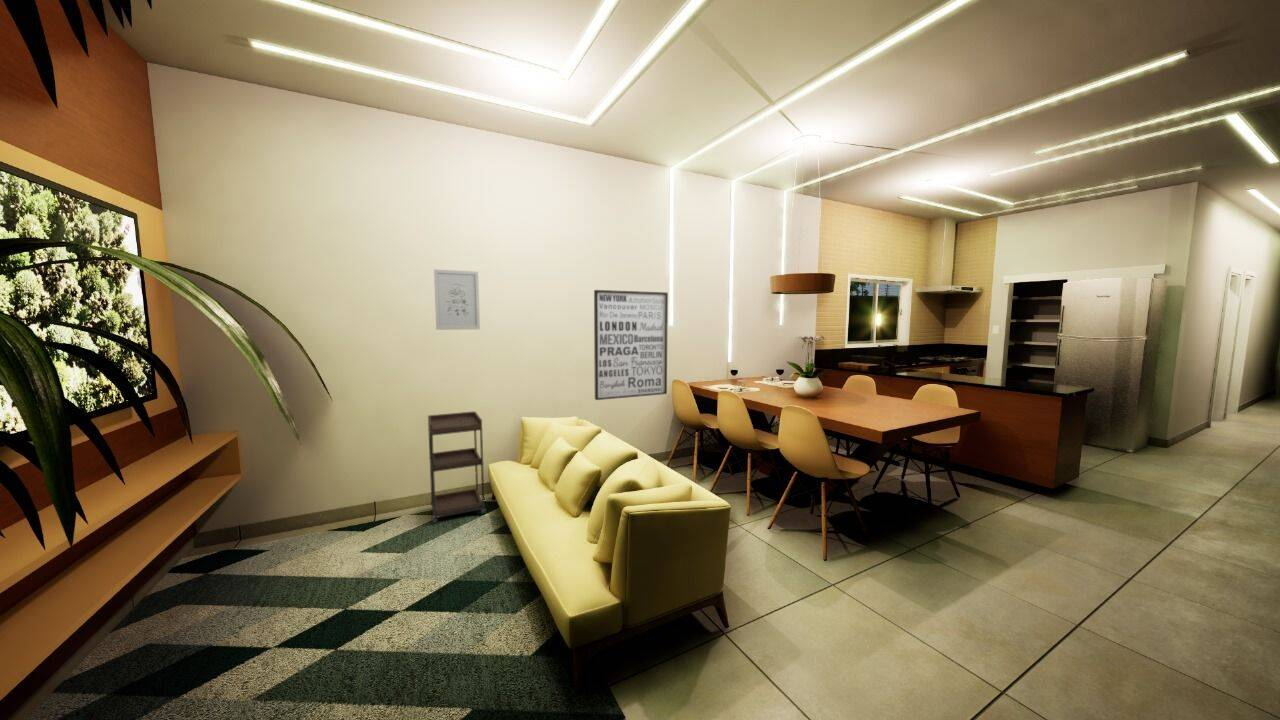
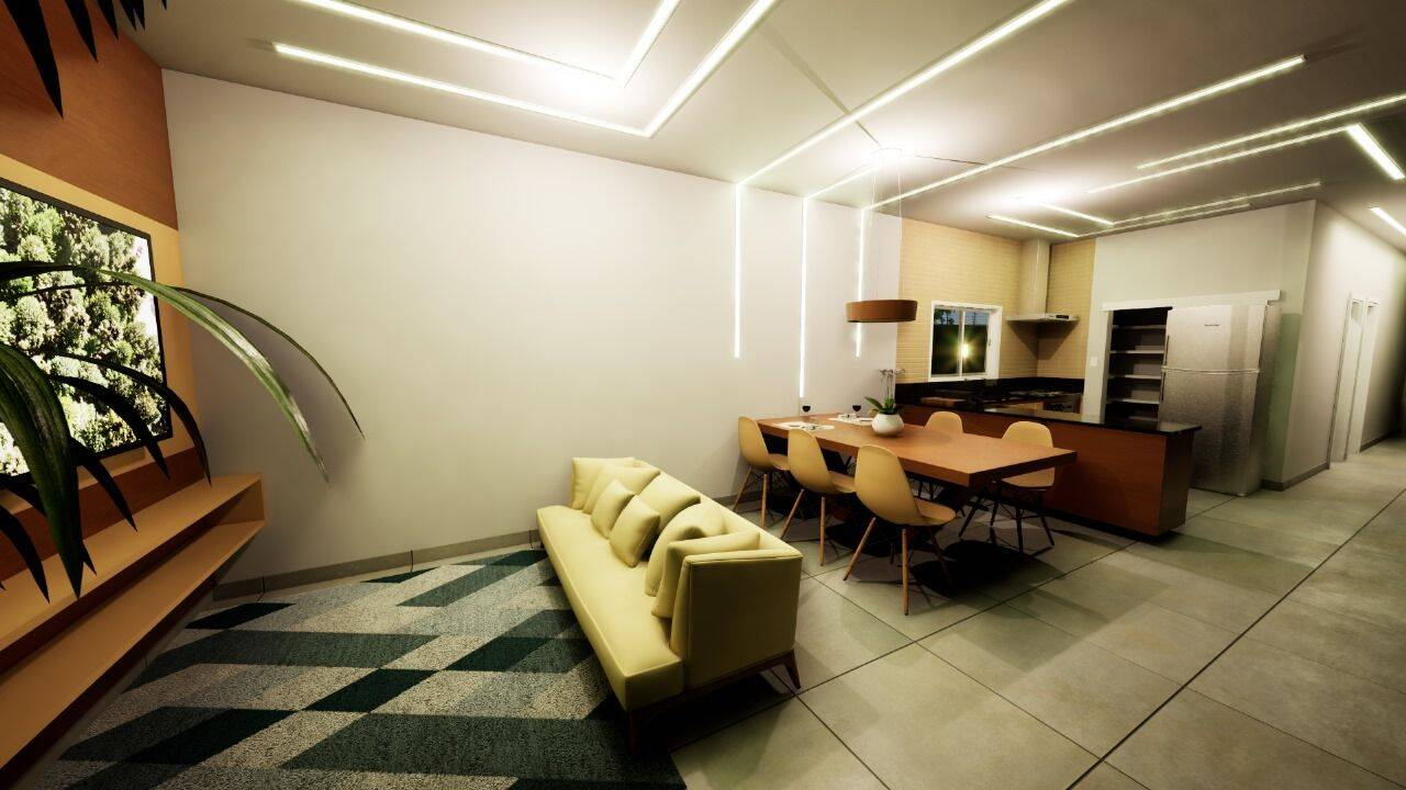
- wall art [593,289,669,401]
- wall art [433,268,481,331]
- shelving unit [427,410,487,524]
